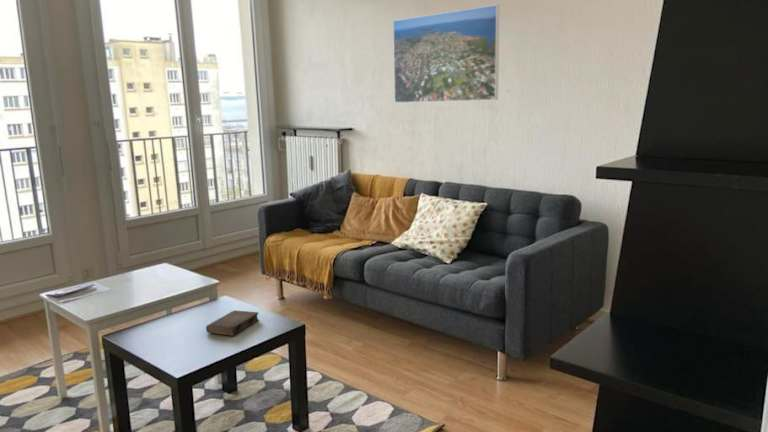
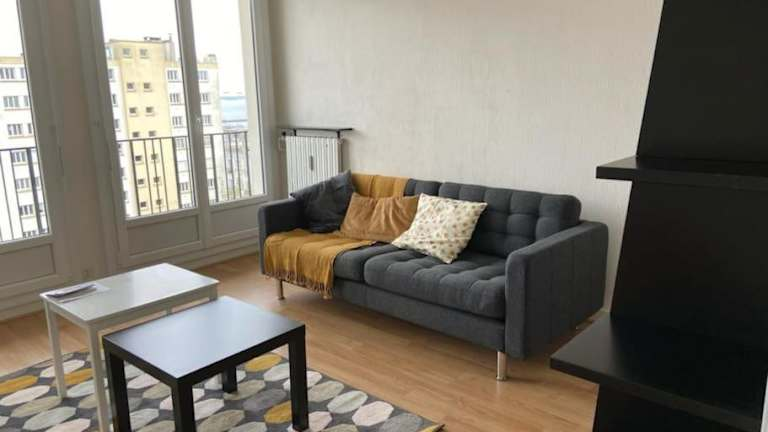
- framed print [392,4,500,104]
- book [205,309,260,337]
